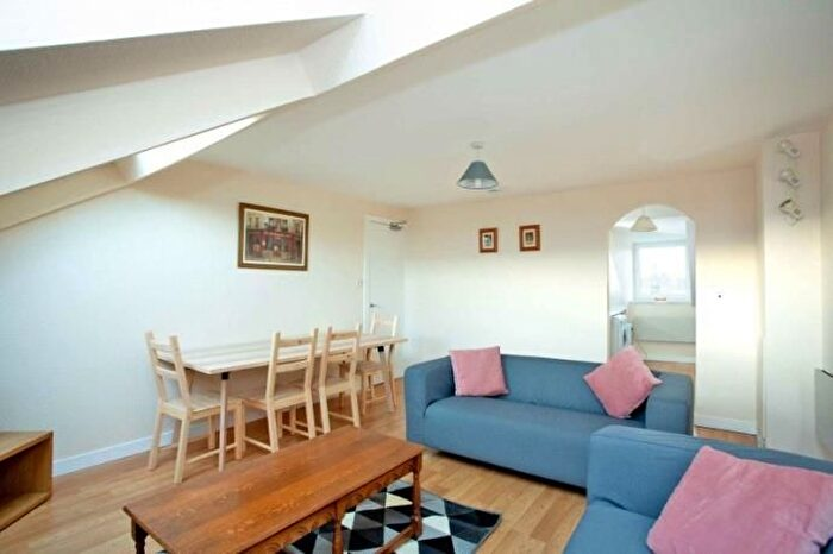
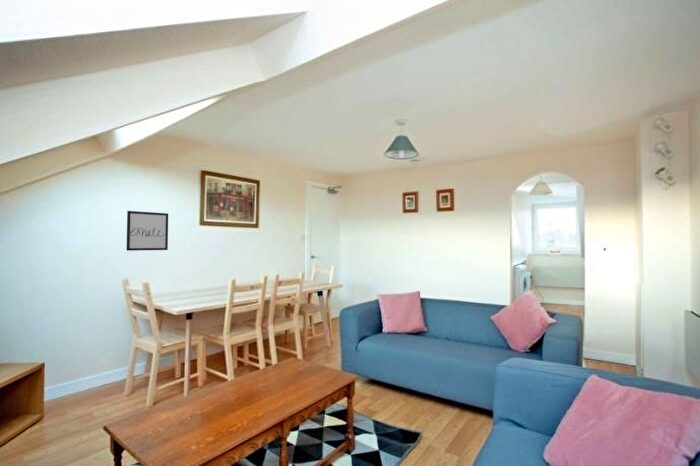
+ wall art [126,210,169,252]
